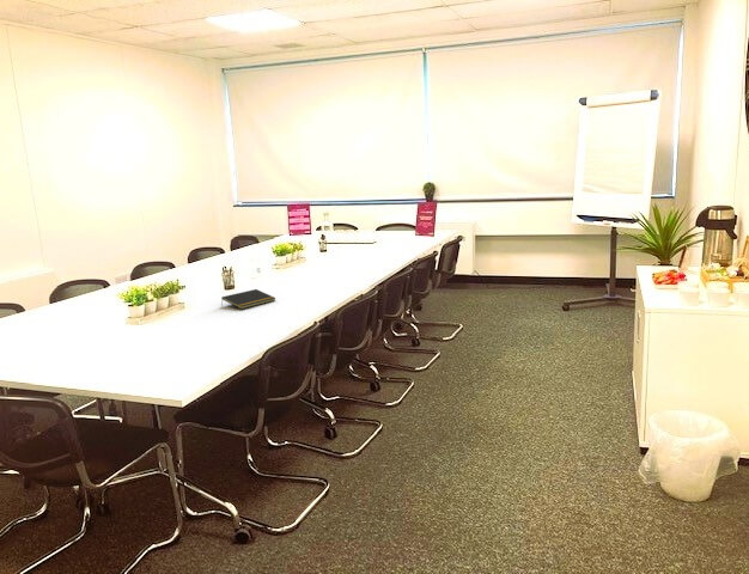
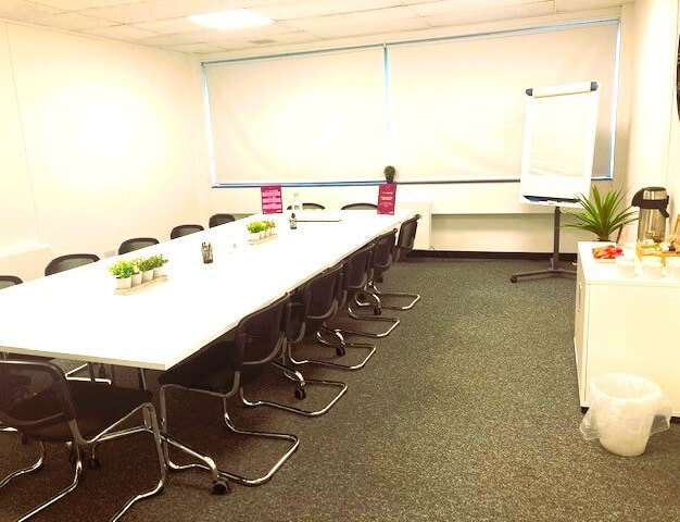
- notepad [220,288,276,310]
